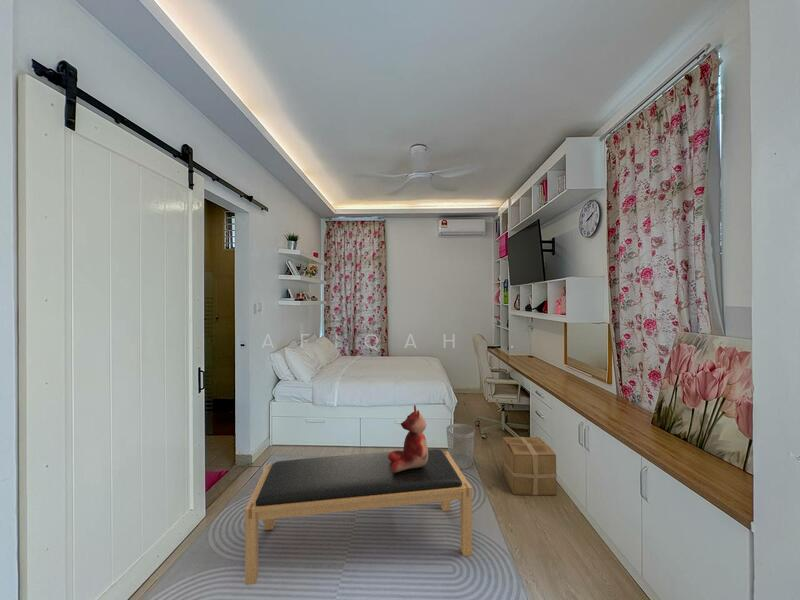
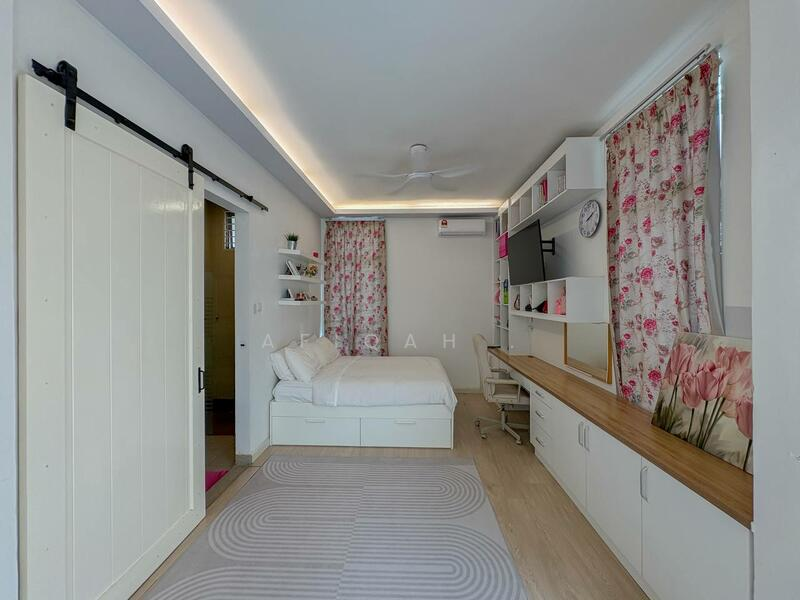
- bench [244,448,473,586]
- cardboard box [501,436,558,496]
- teddy bear [388,404,429,472]
- wastebasket [445,423,476,470]
